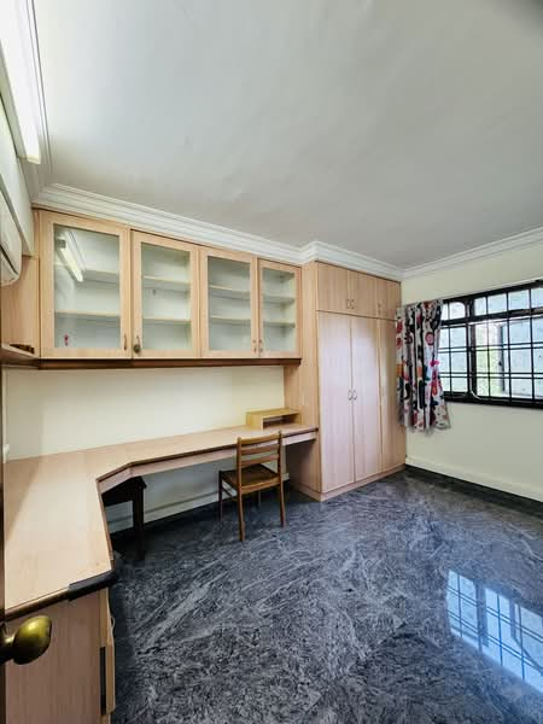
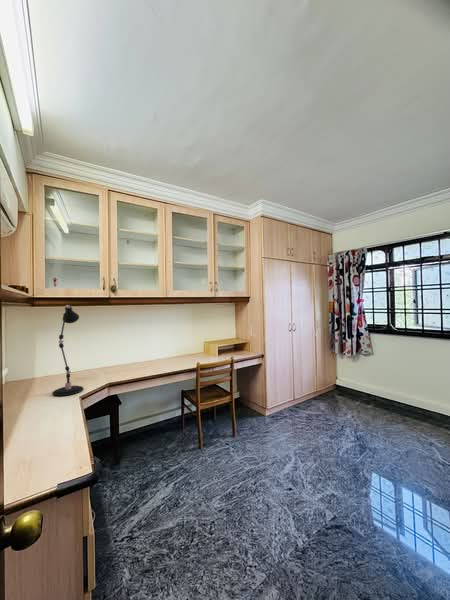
+ desk lamp [51,304,84,397]
